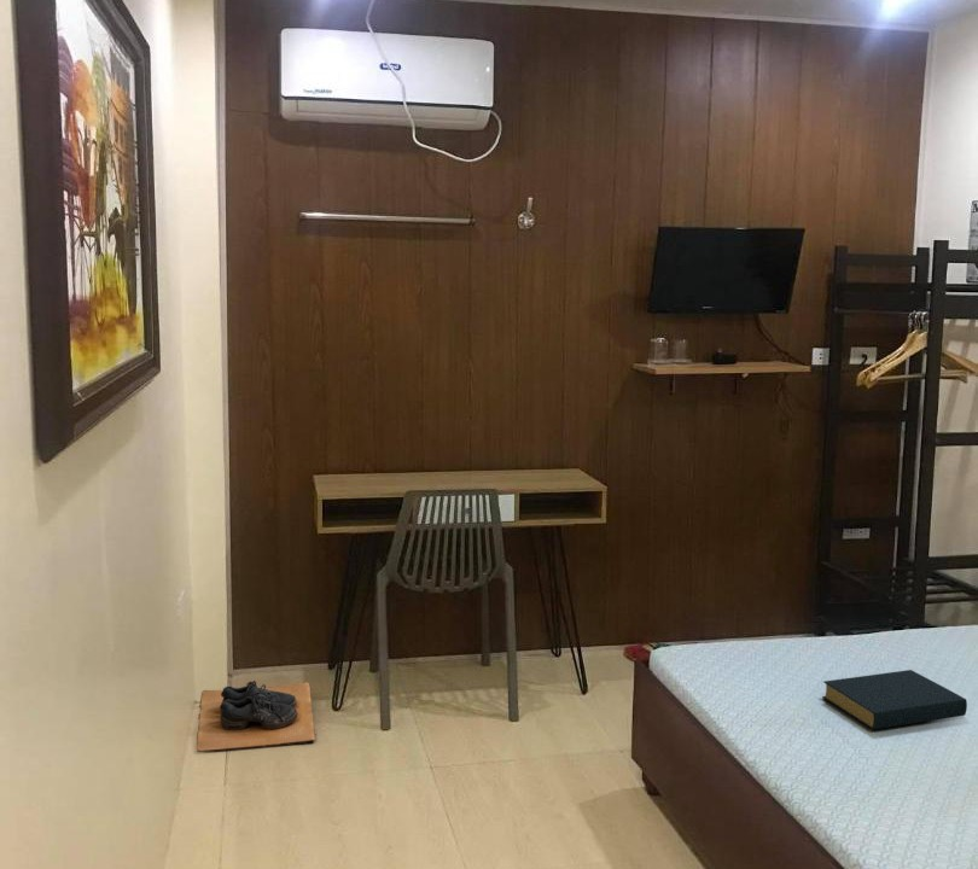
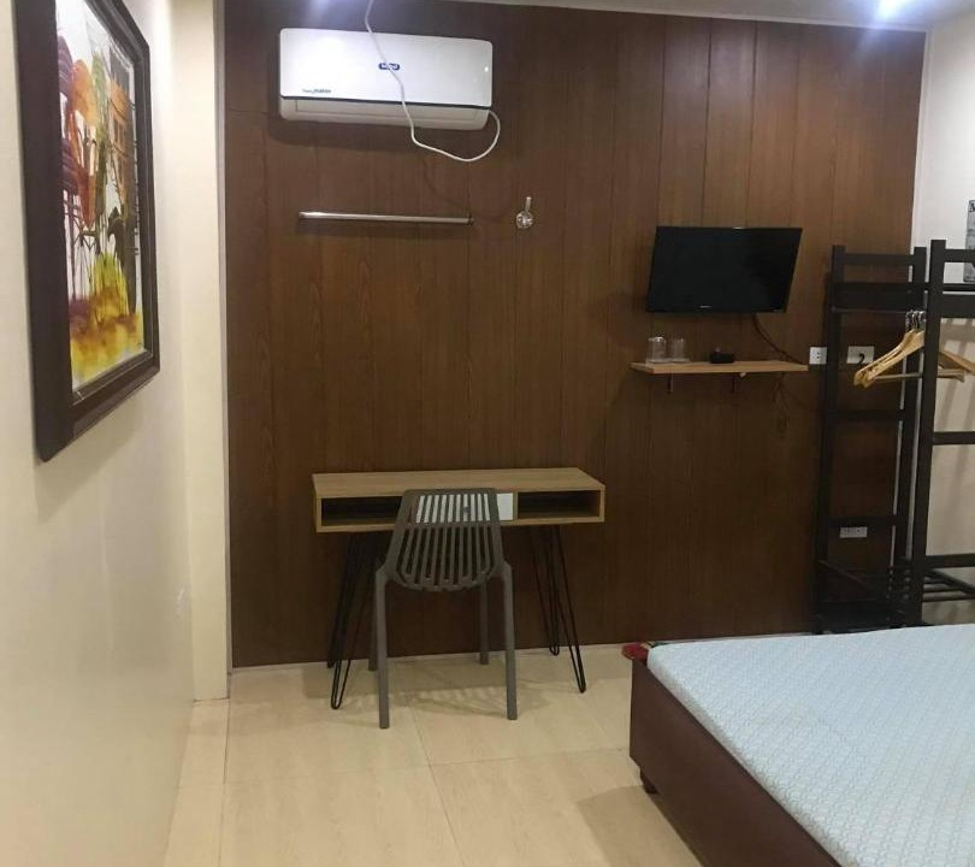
- hardback book [821,669,968,730]
- shoe [196,680,316,753]
